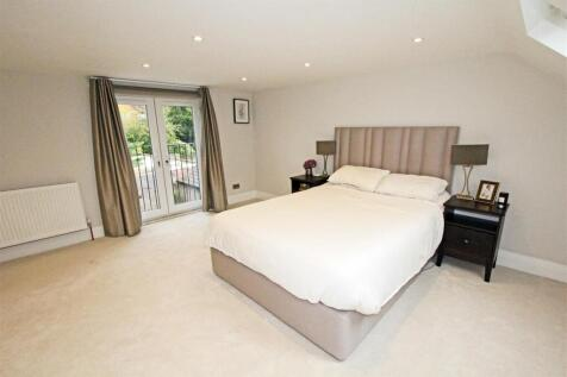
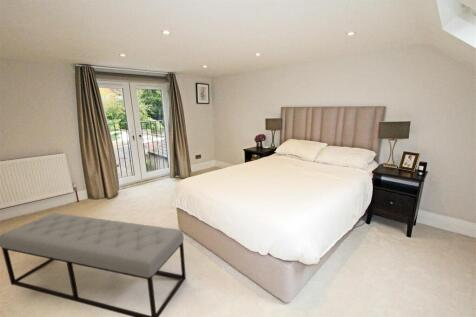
+ bench [0,212,187,317]
